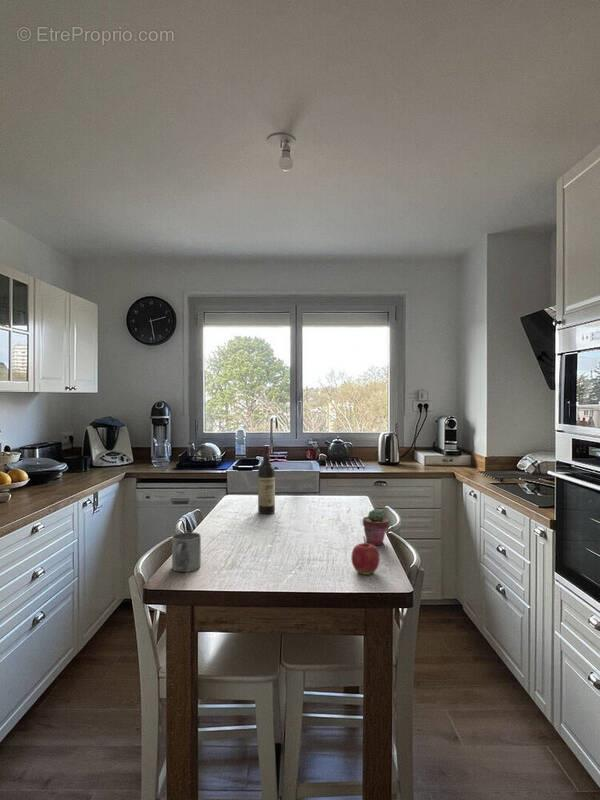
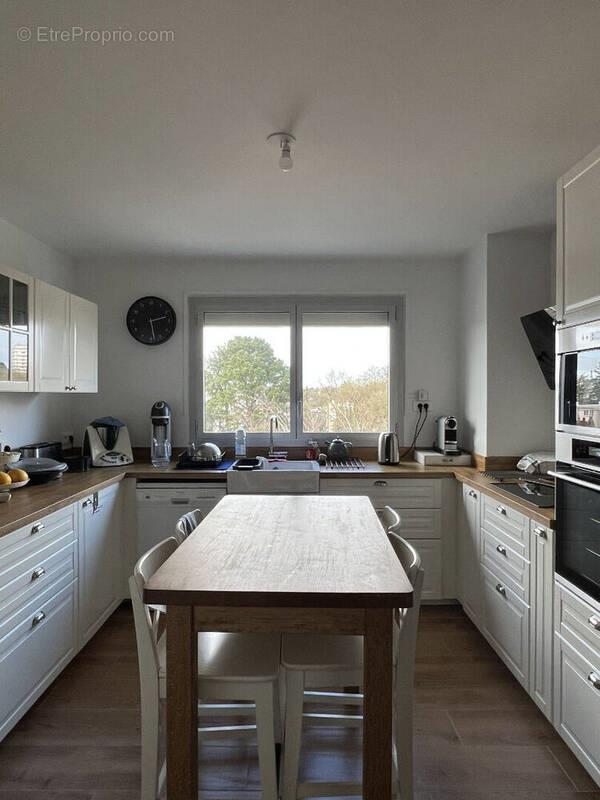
- apple [350,536,381,576]
- potted succulent [362,508,390,546]
- wine bottle [257,444,276,515]
- mug [171,531,202,573]
